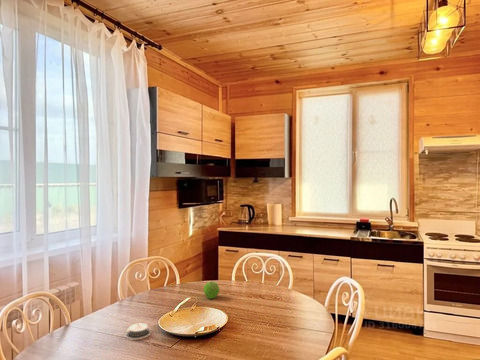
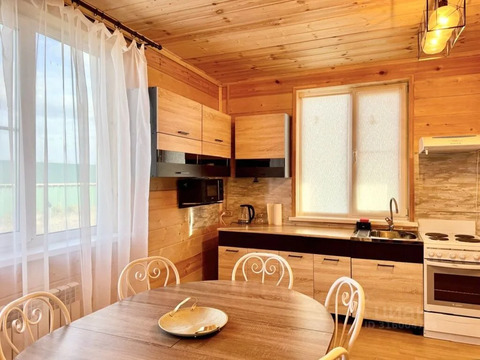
- fruit [202,281,220,300]
- architectural model [124,322,152,340]
